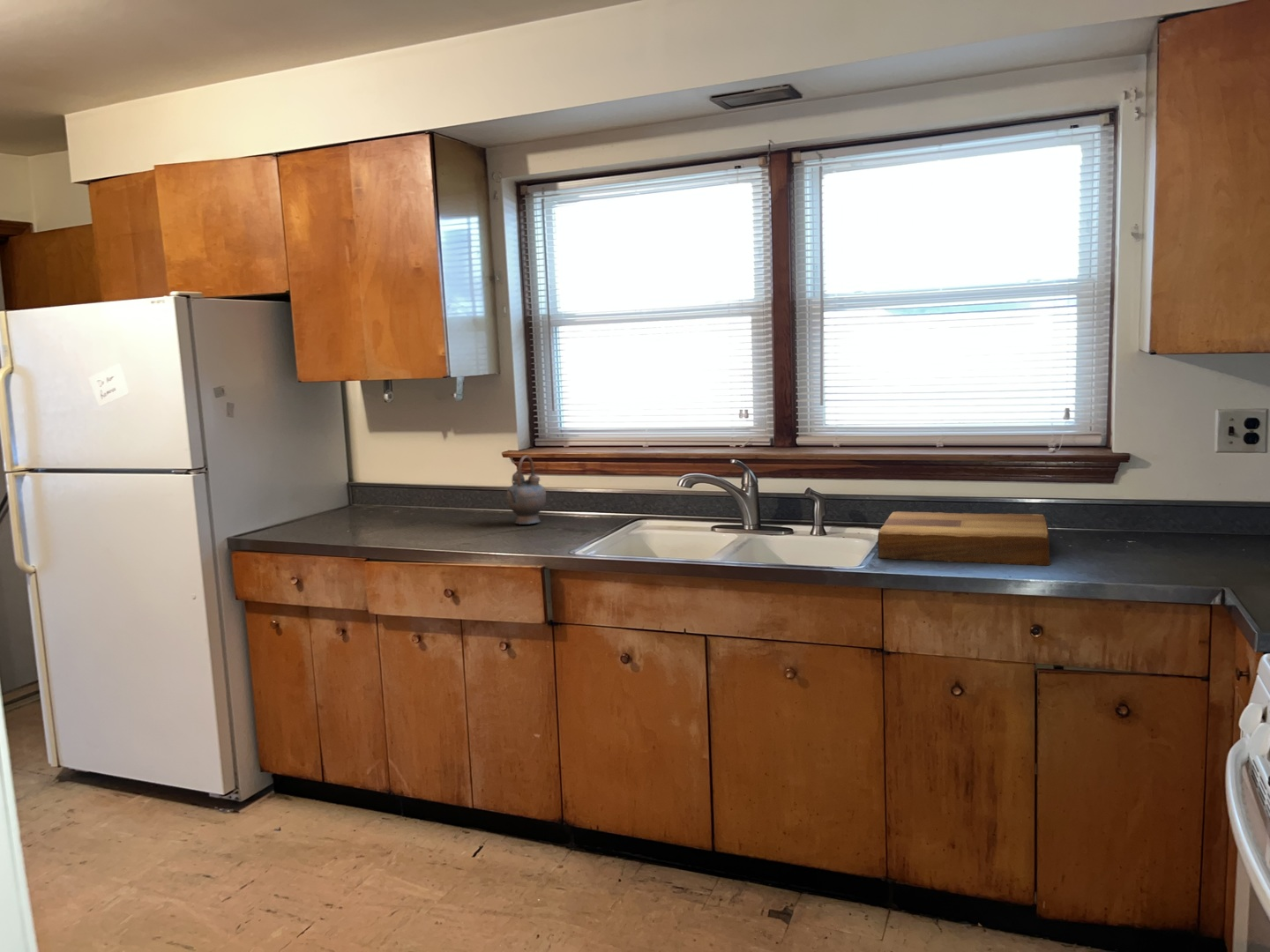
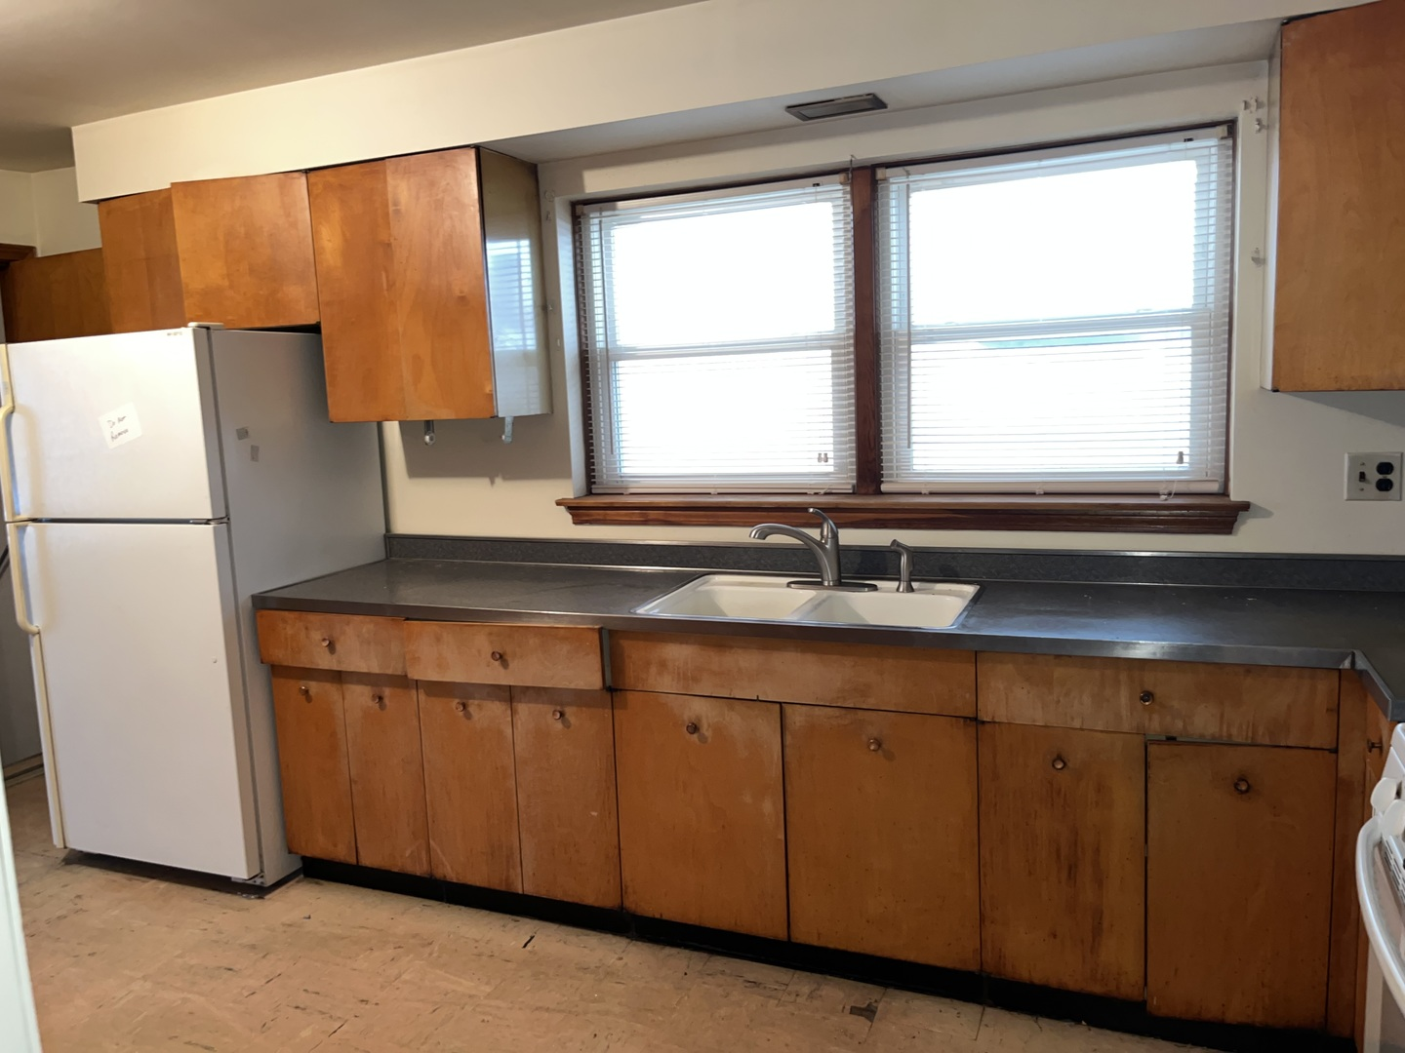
- teapot [504,455,547,525]
- cutting board [877,510,1052,567]
